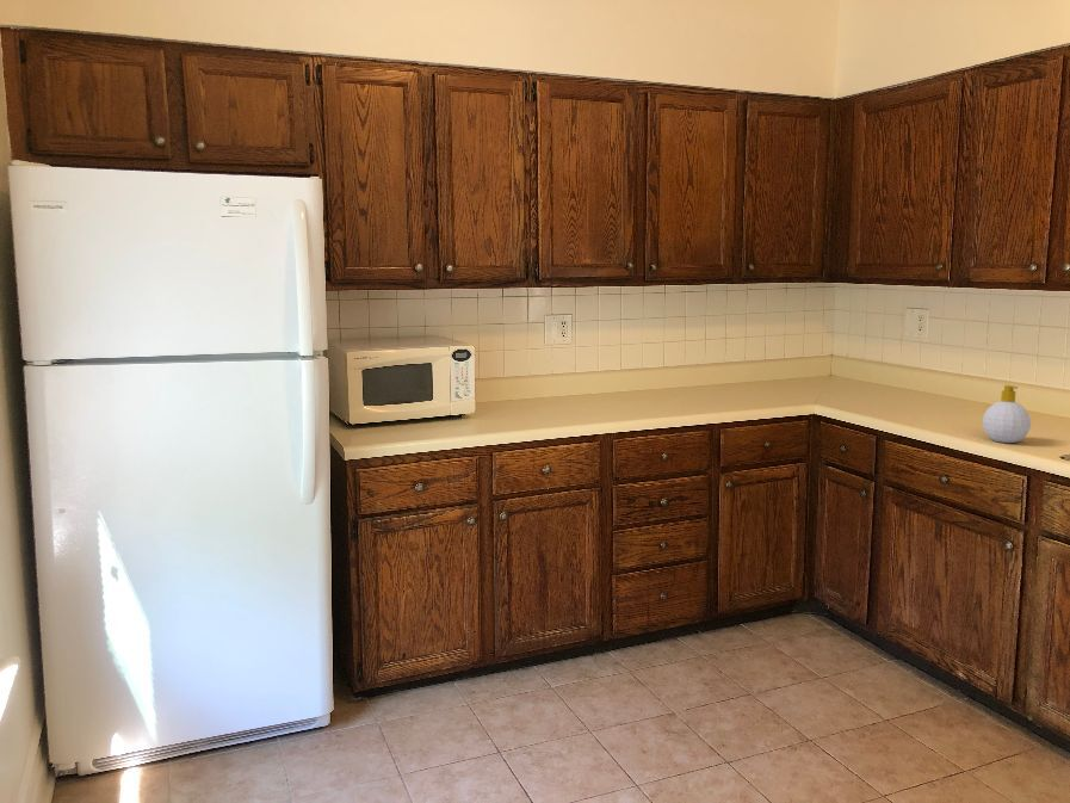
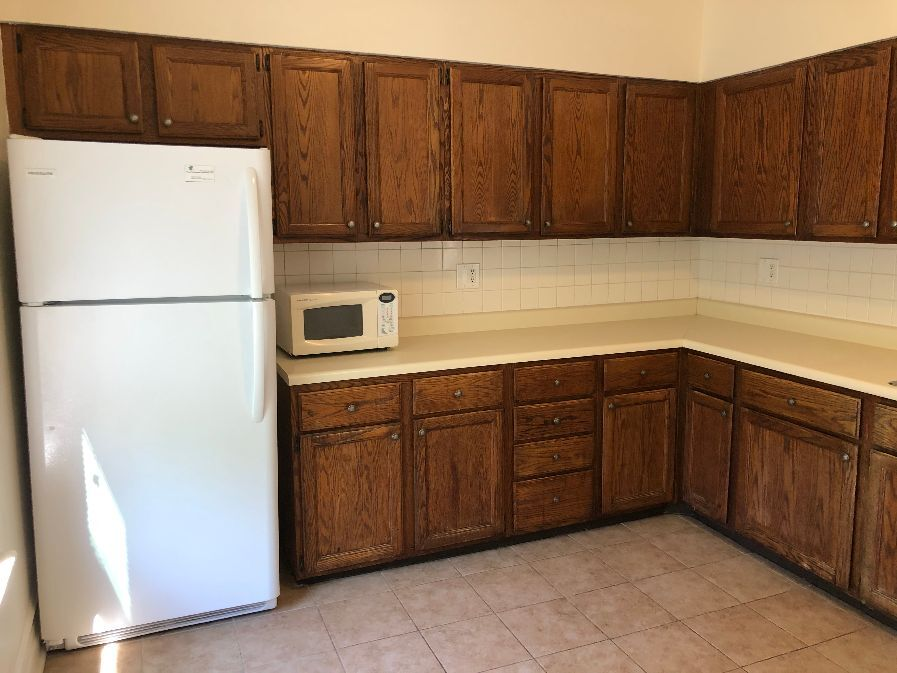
- soap bottle [982,384,1032,444]
